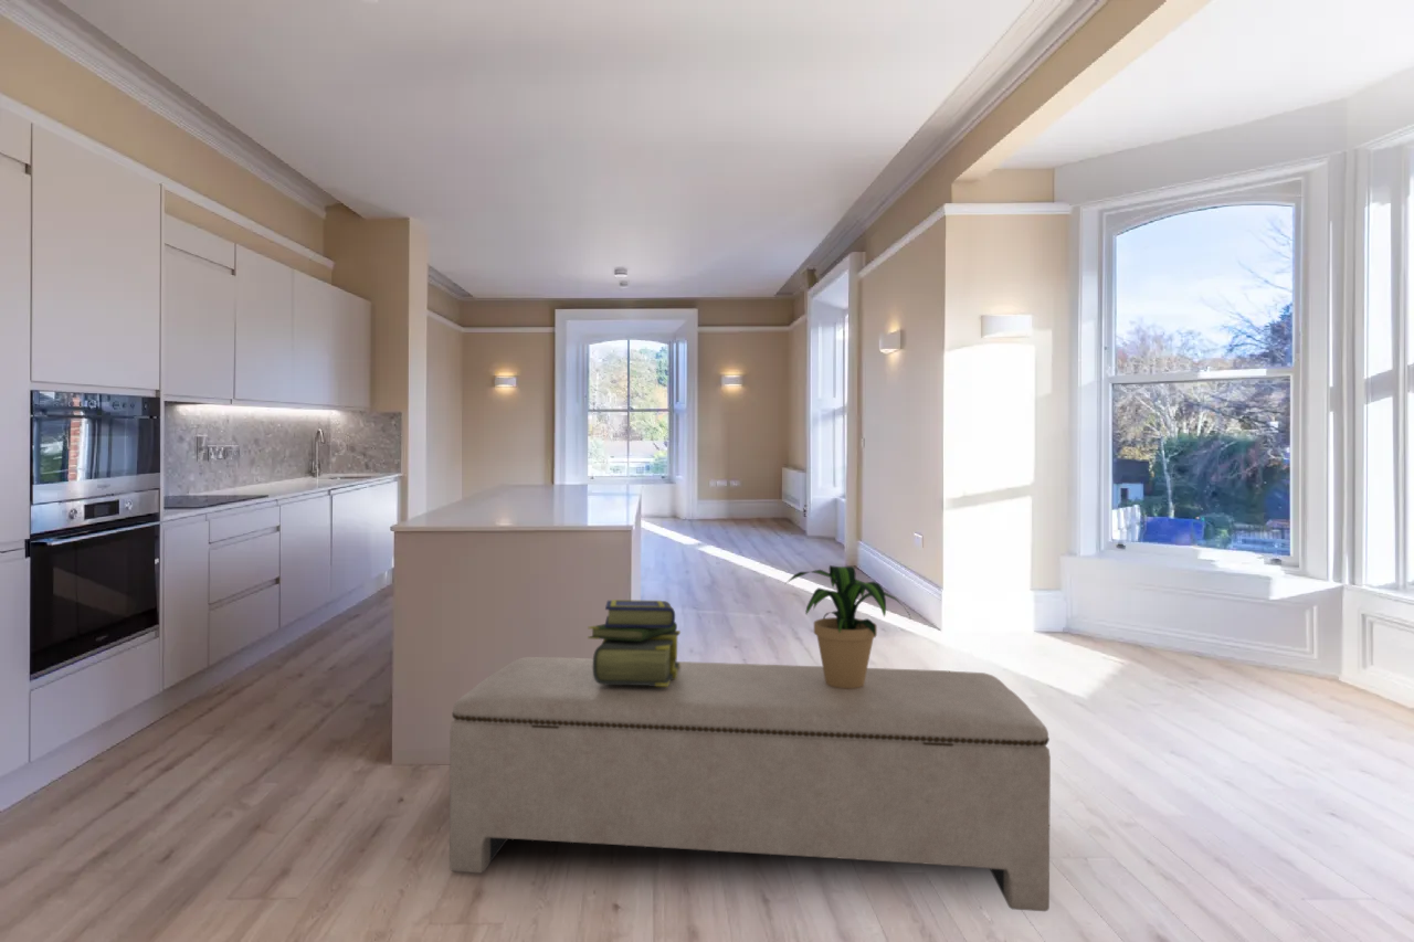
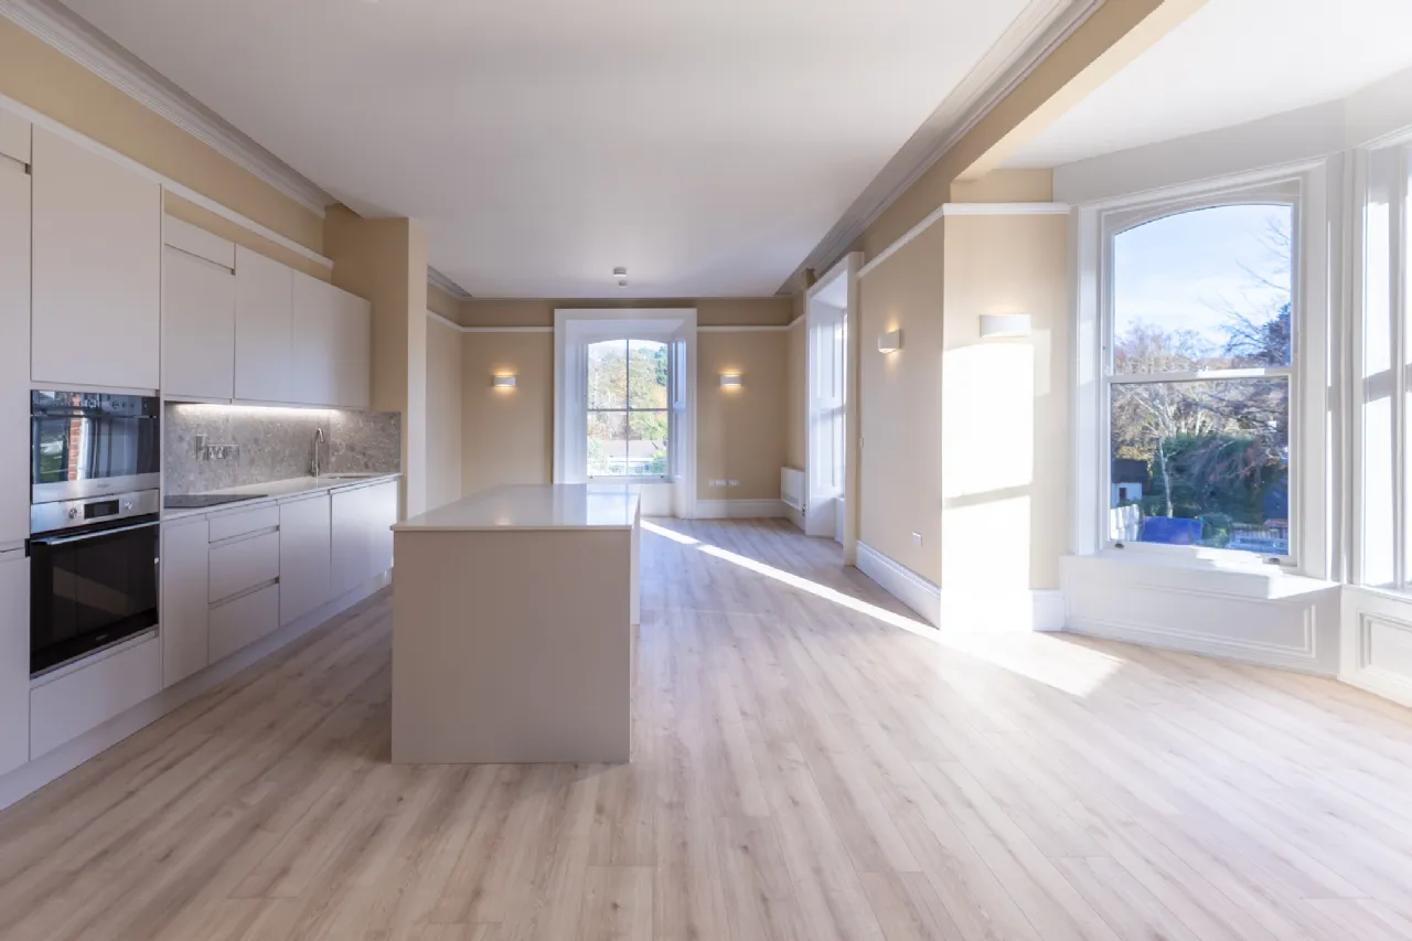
- stack of books [587,599,682,686]
- bench [449,656,1052,912]
- potted plant [785,564,912,688]
